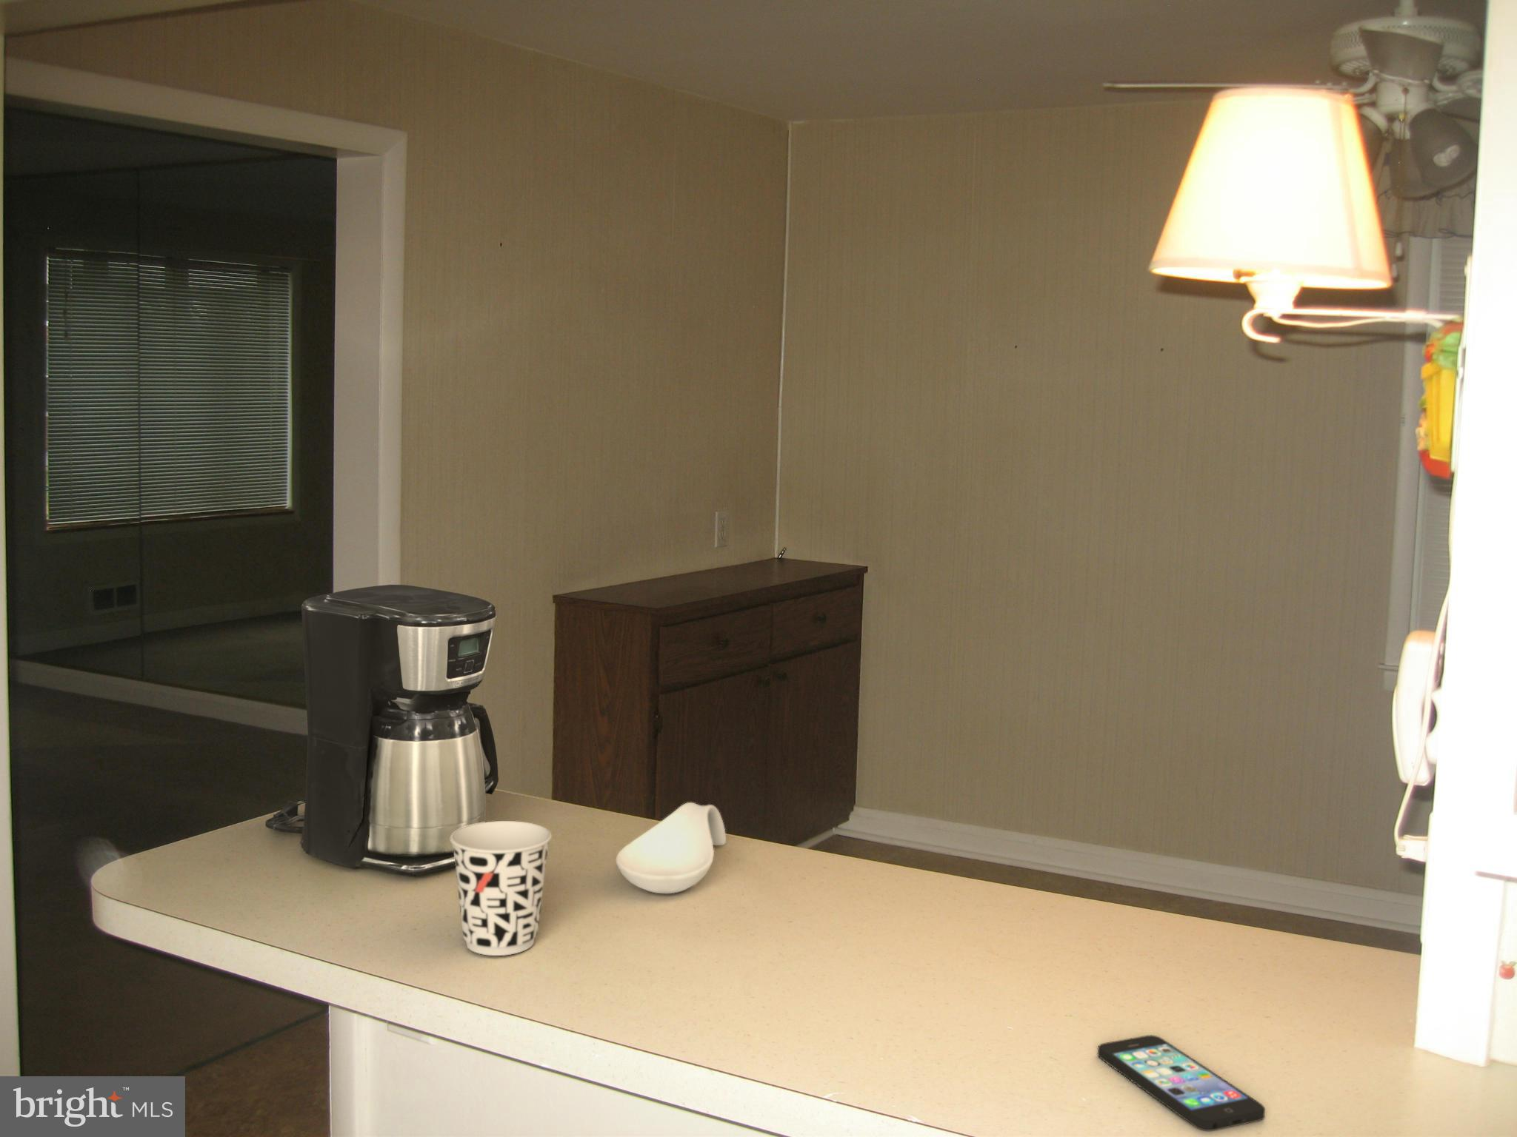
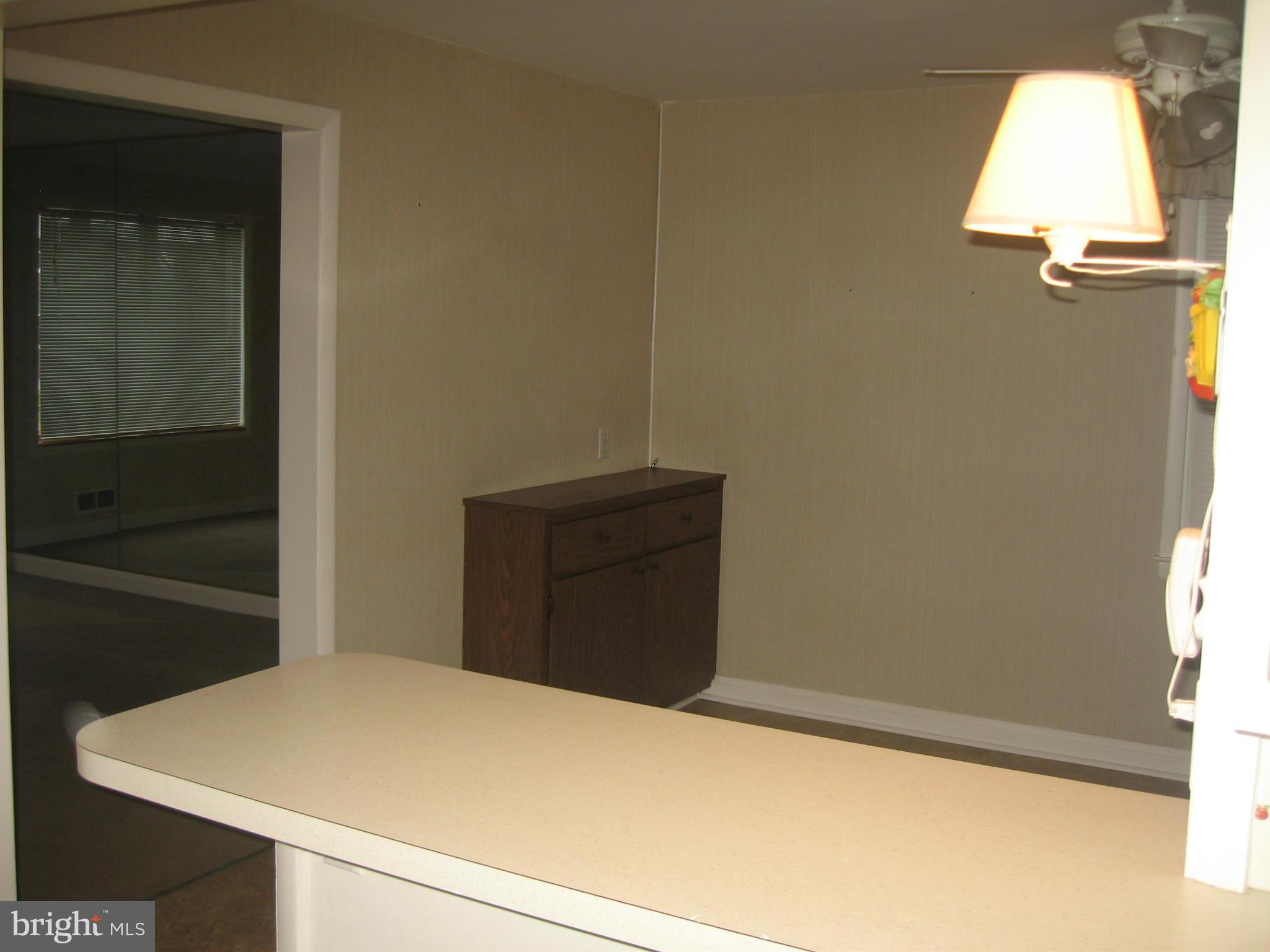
- spoon rest [615,801,726,895]
- coffee maker [264,584,499,877]
- cup [450,821,553,957]
- smartphone [1097,1034,1266,1132]
